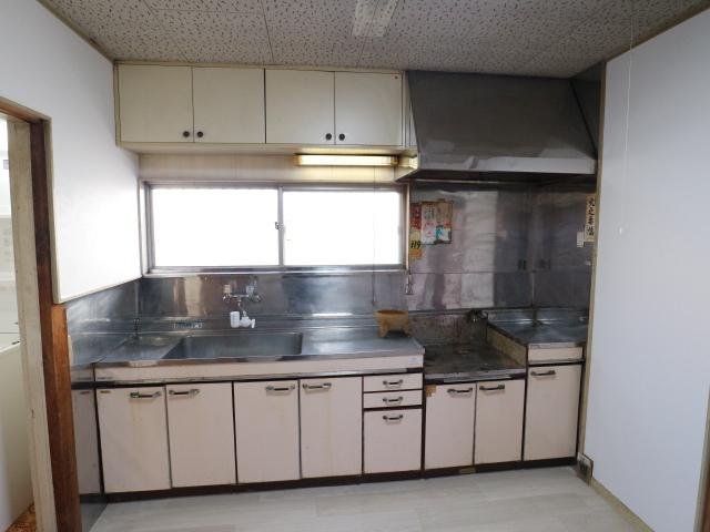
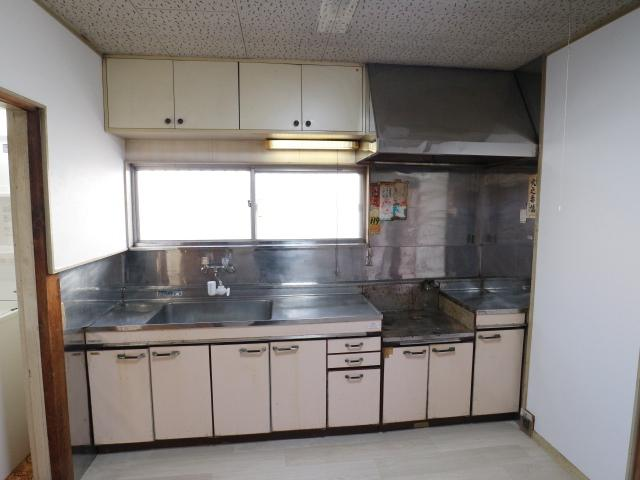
- bowl [373,308,413,338]
